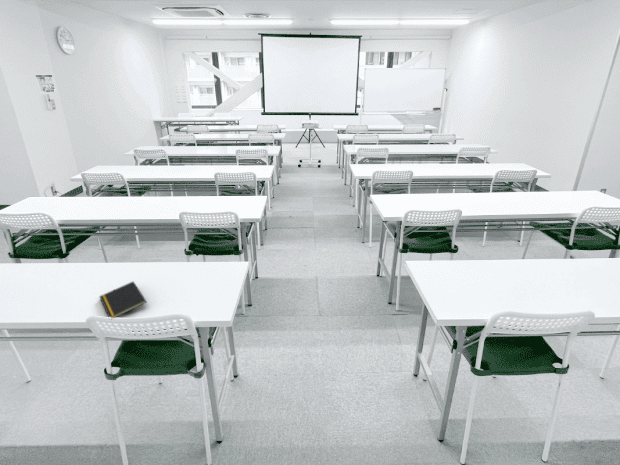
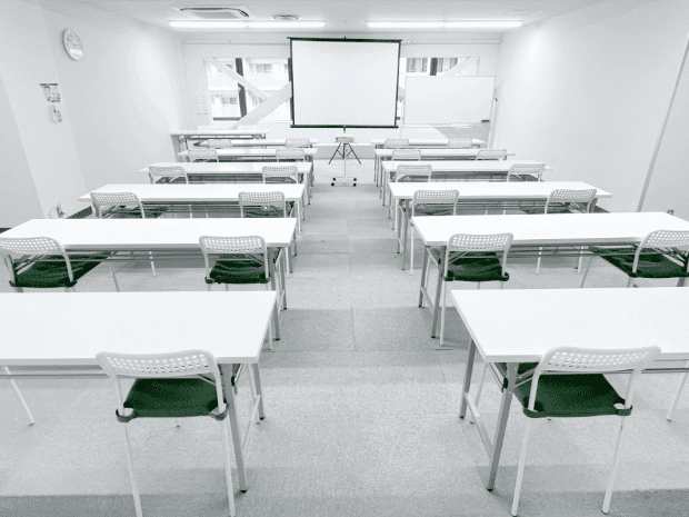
- notepad [98,280,148,319]
